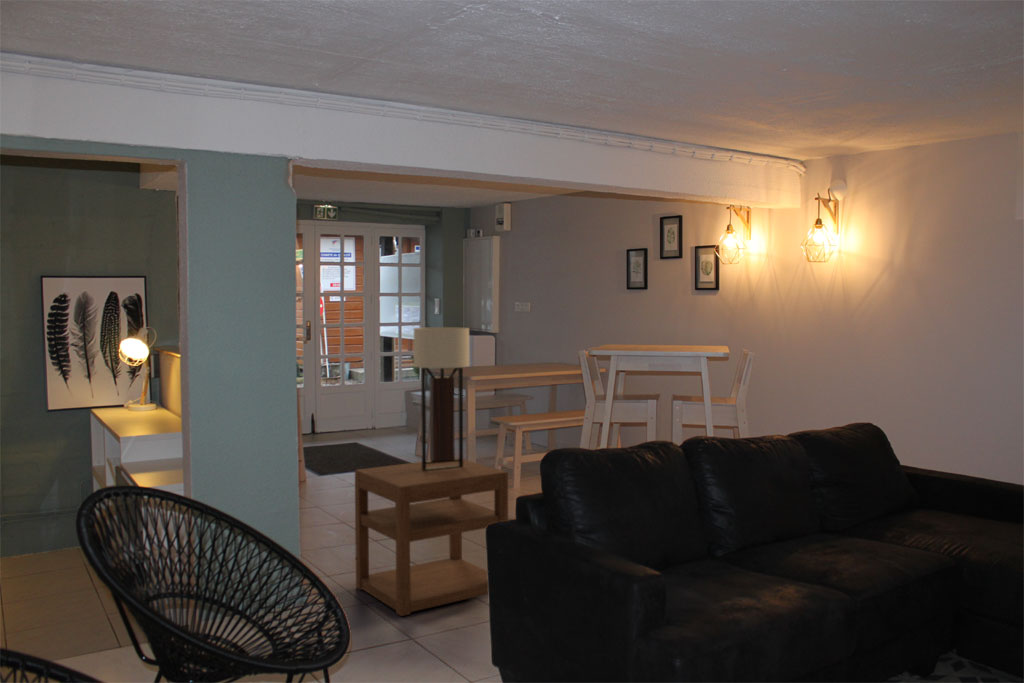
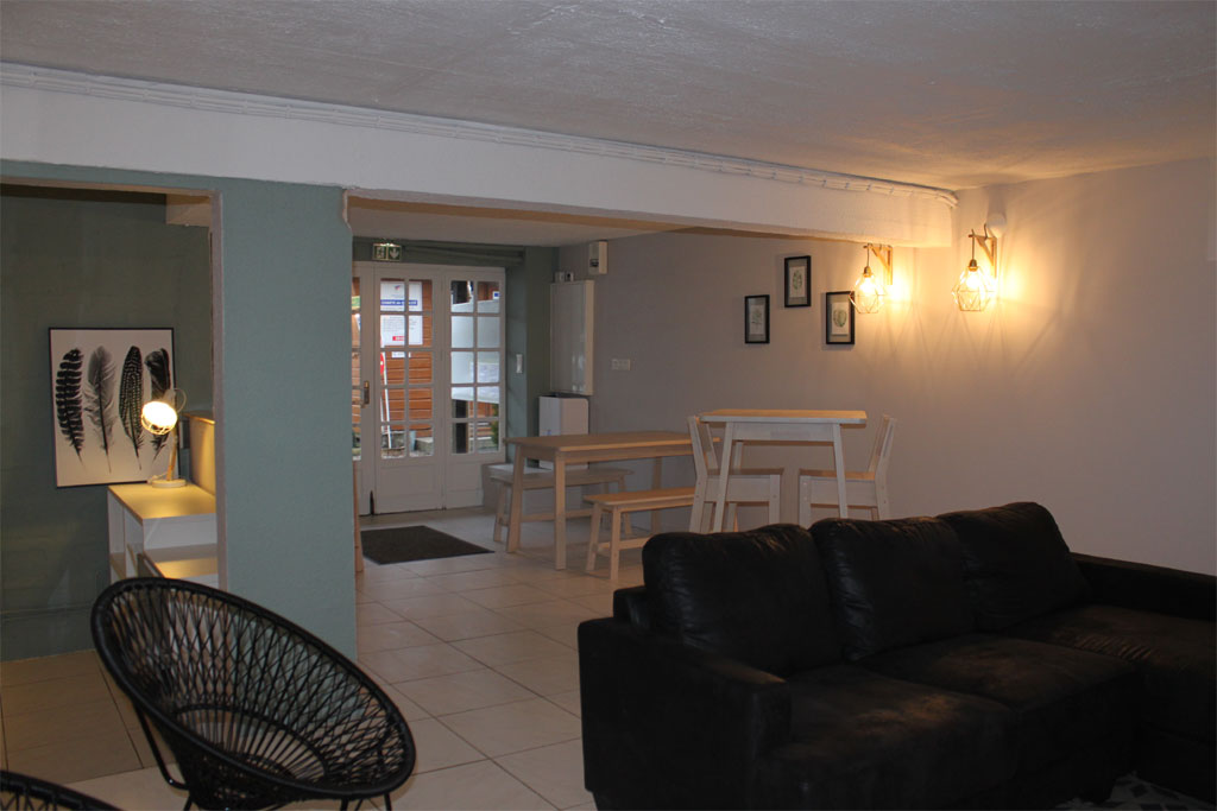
- wall sconce [413,326,470,470]
- nightstand [354,456,509,617]
